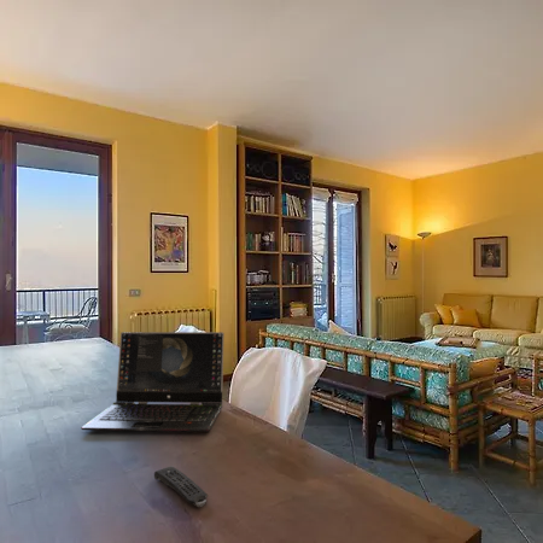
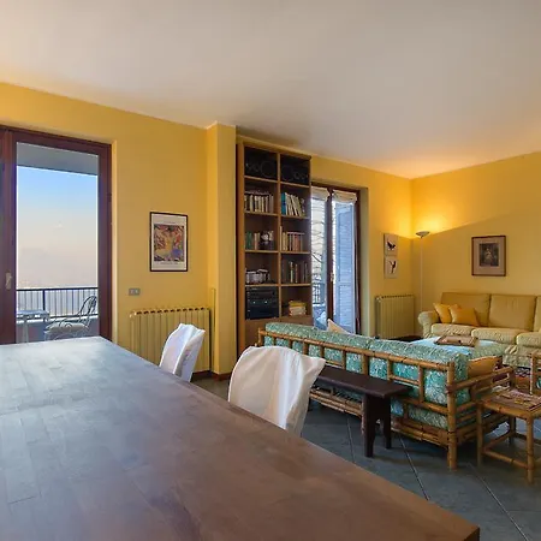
- remote control [153,465,209,508]
- laptop computer [80,331,226,432]
